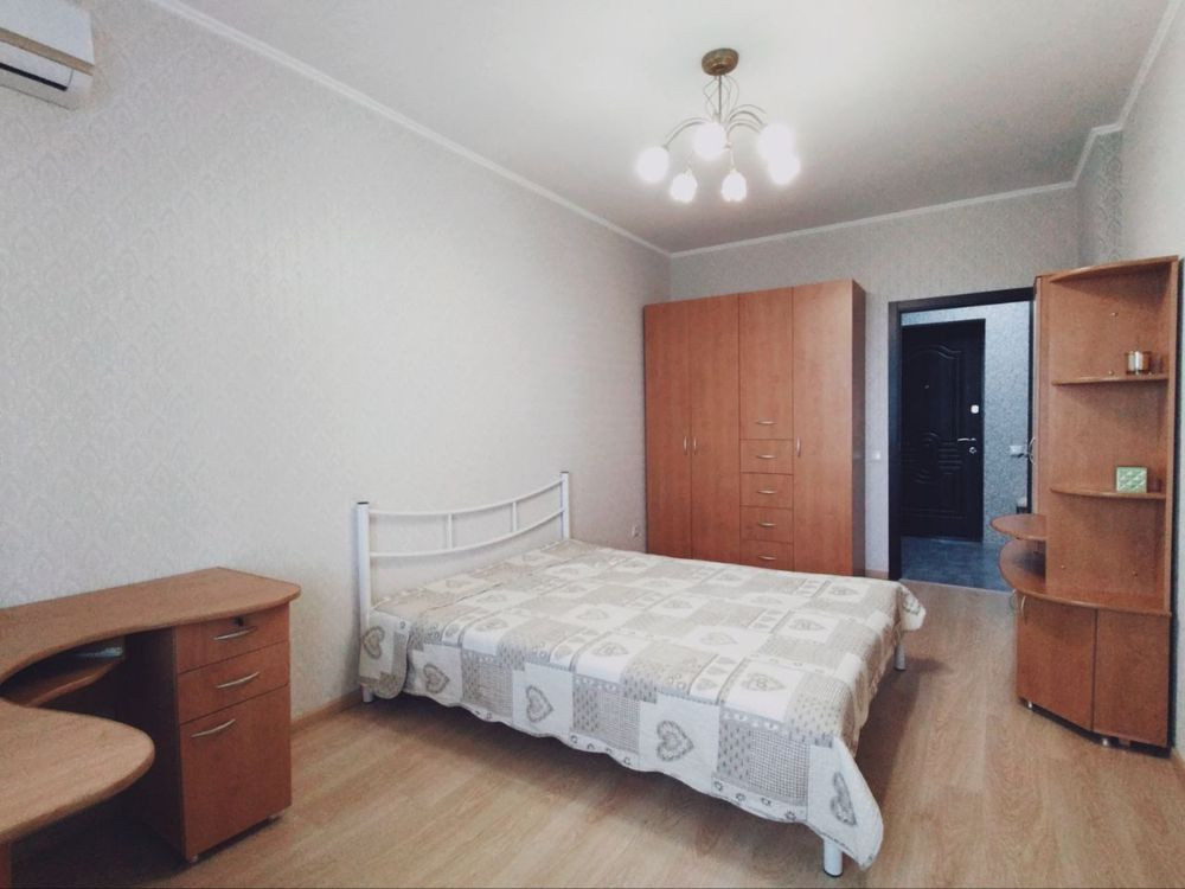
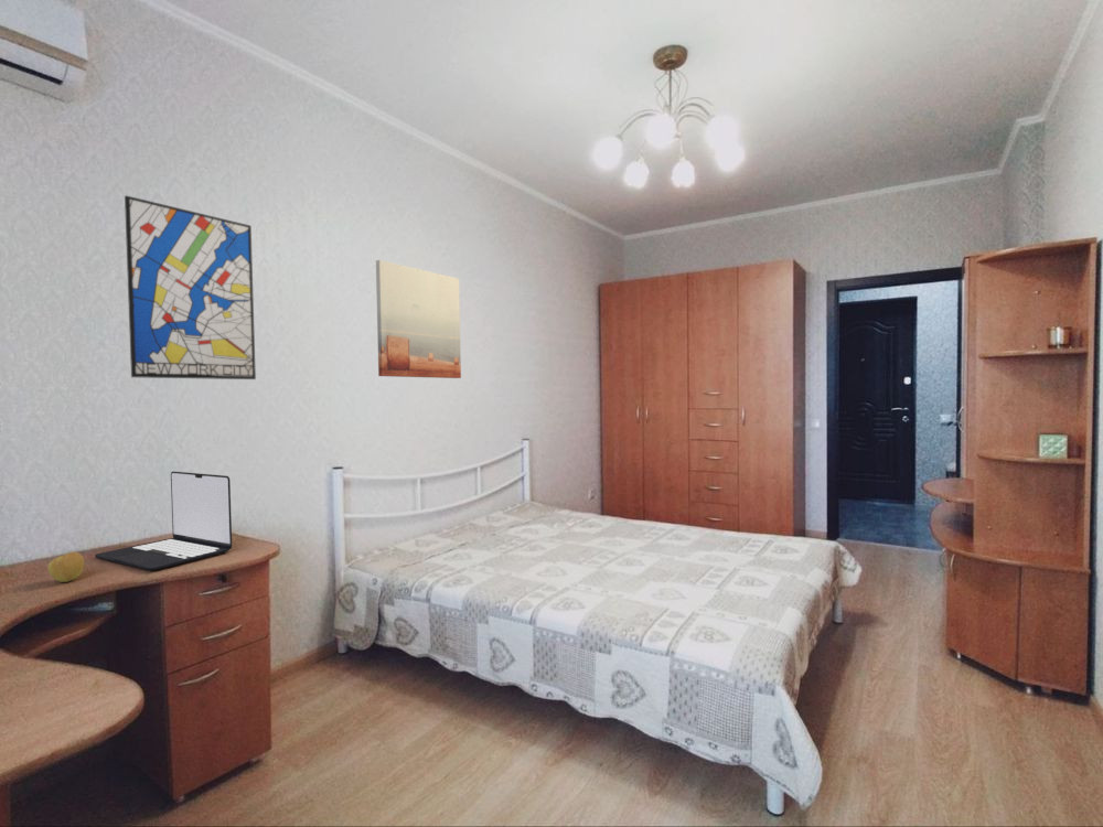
+ apple [47,550,85,583]
+ wall art [375,259,462,379]
+ wall art [124,194,257,380]
+ laptop [94,471,233,571]
